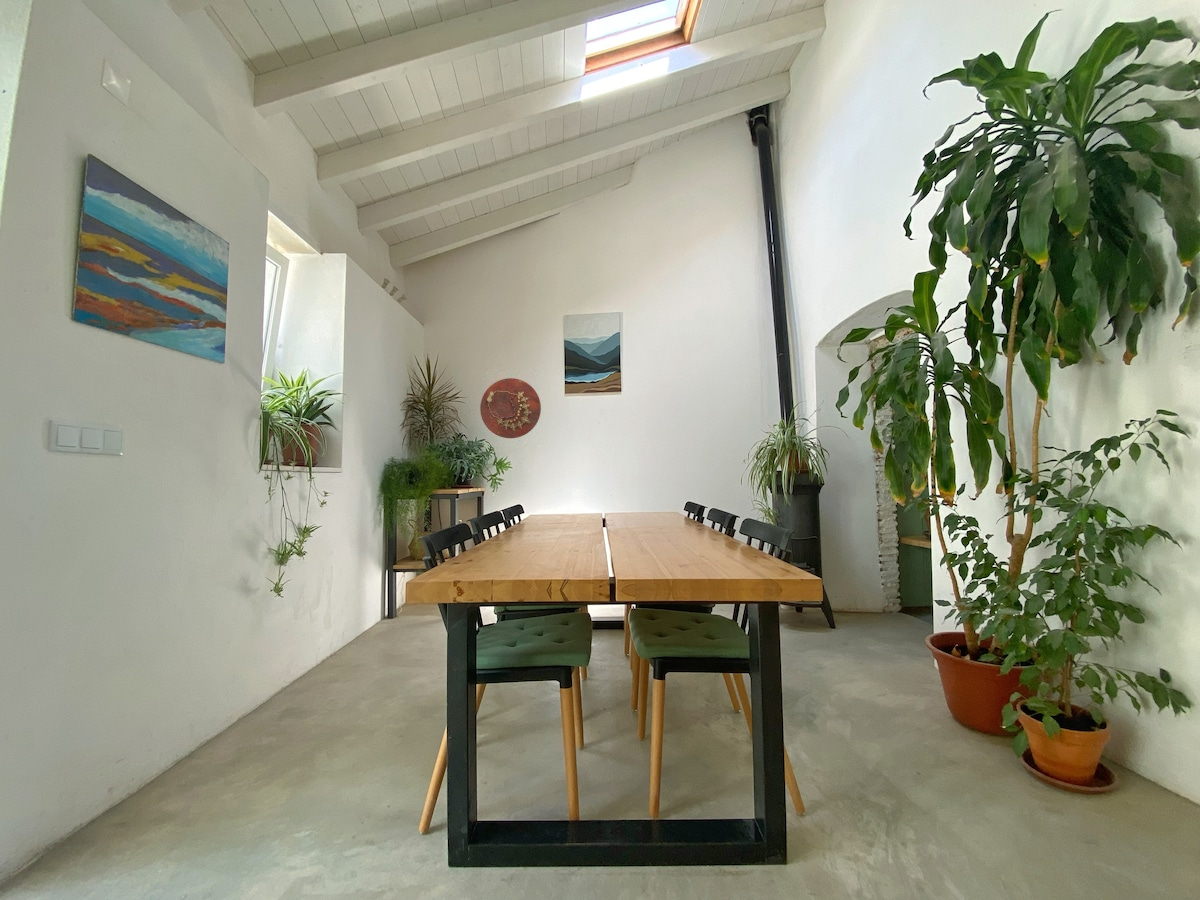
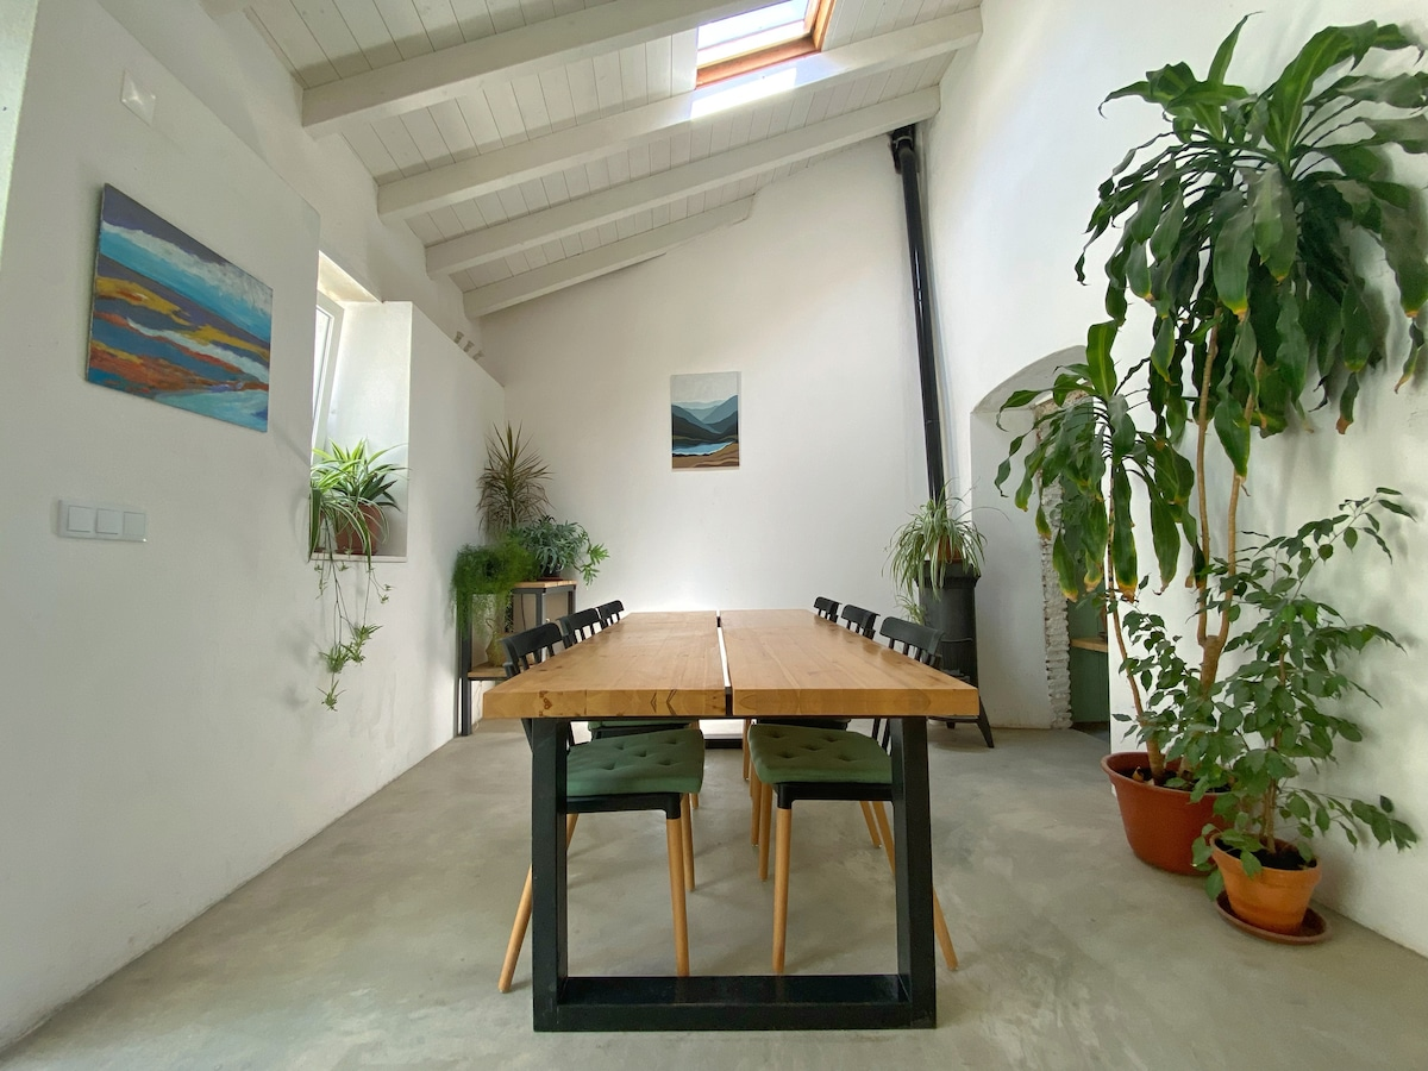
- decorative platter [479,377,542,439]
